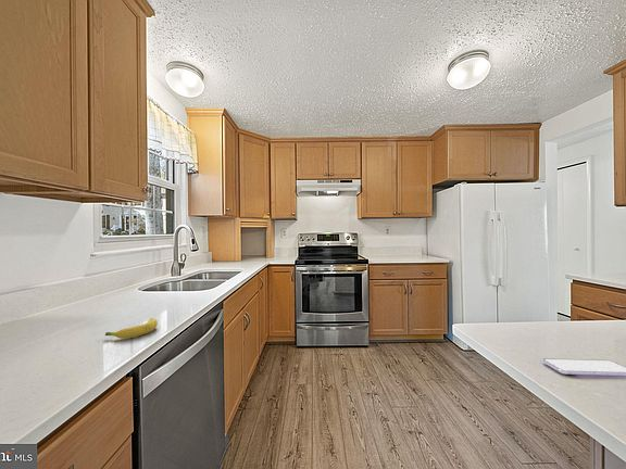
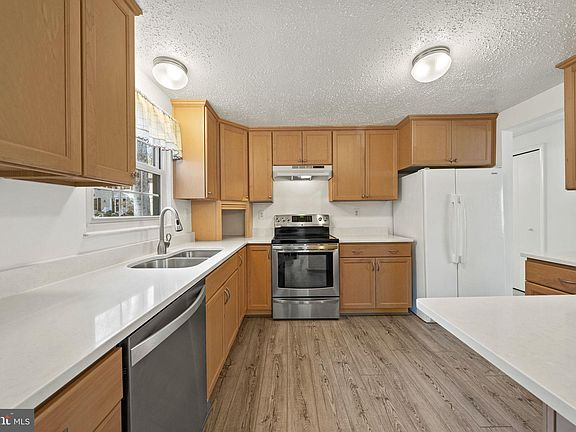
- fruit [104,317,159,340]
- smartphone [541,357,626,377]
